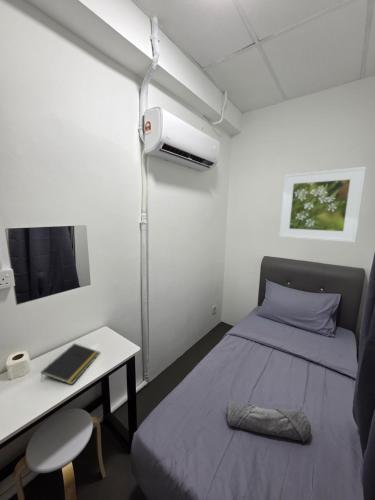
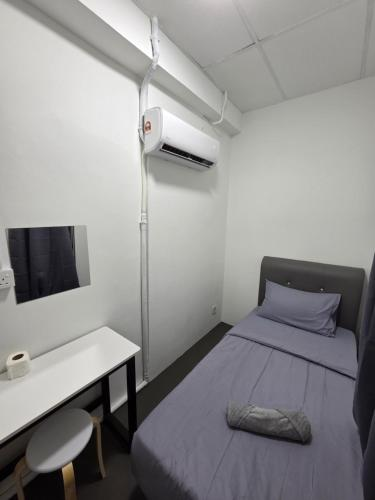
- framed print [278,165,367,244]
- notepad [40,342,101,386]
